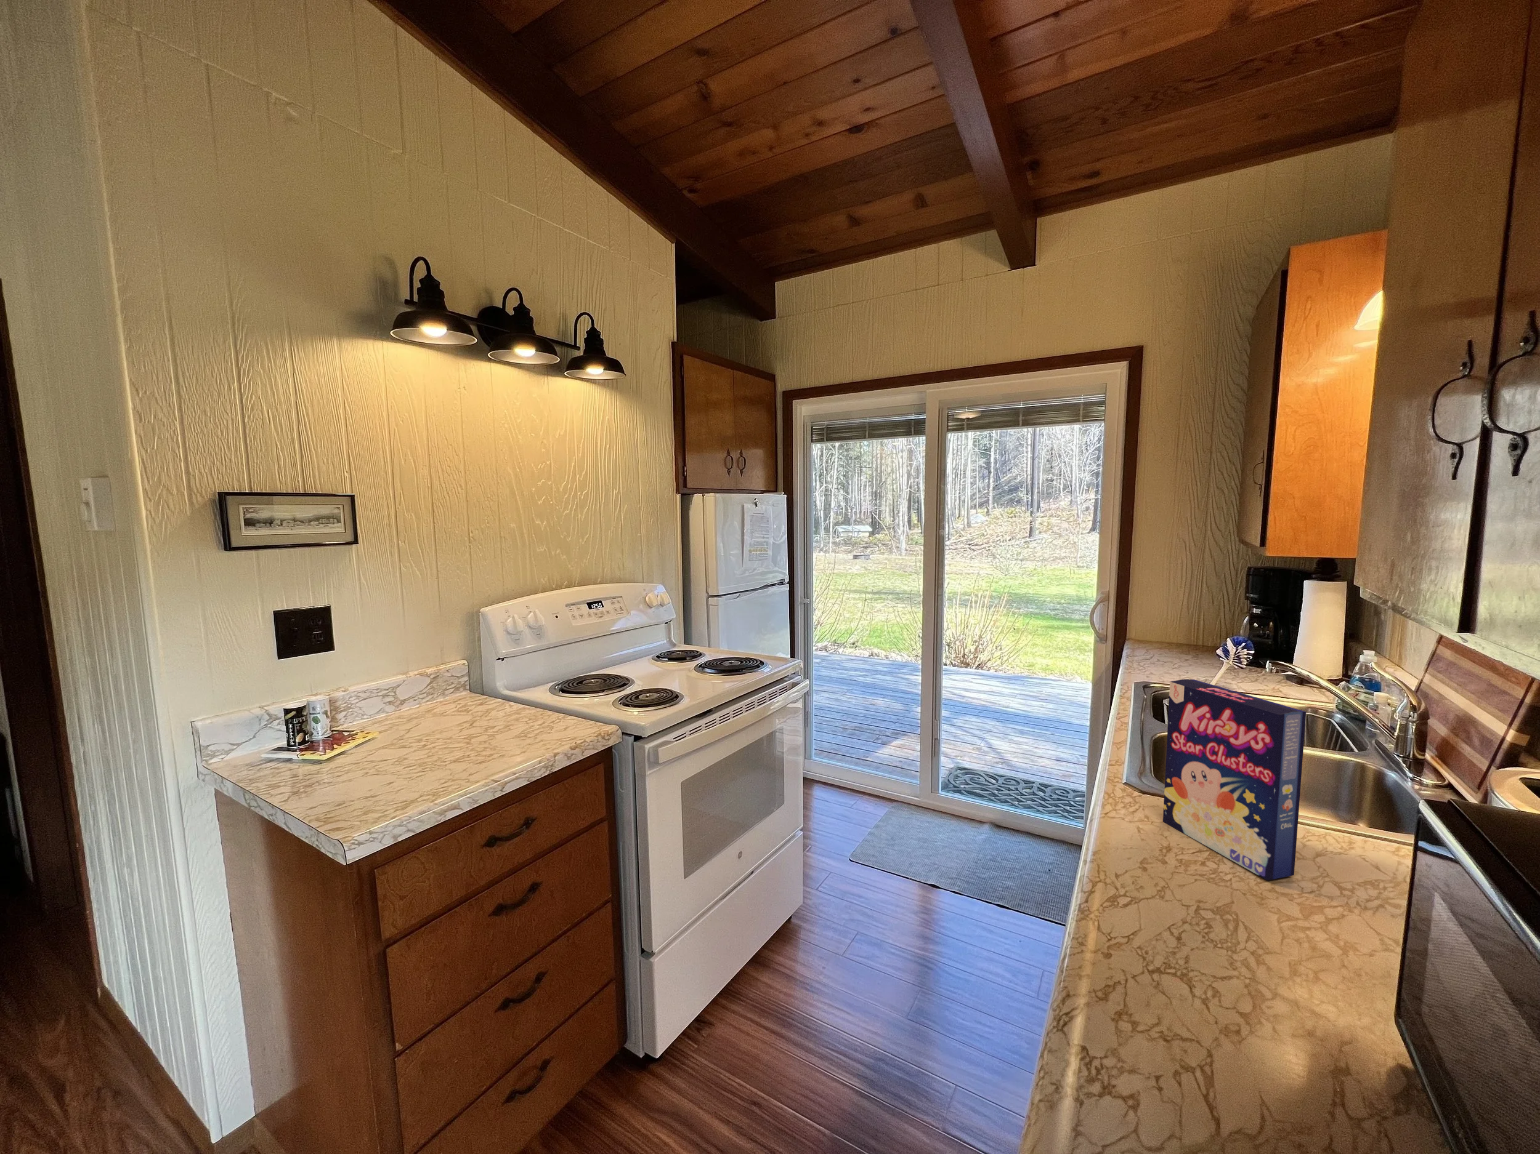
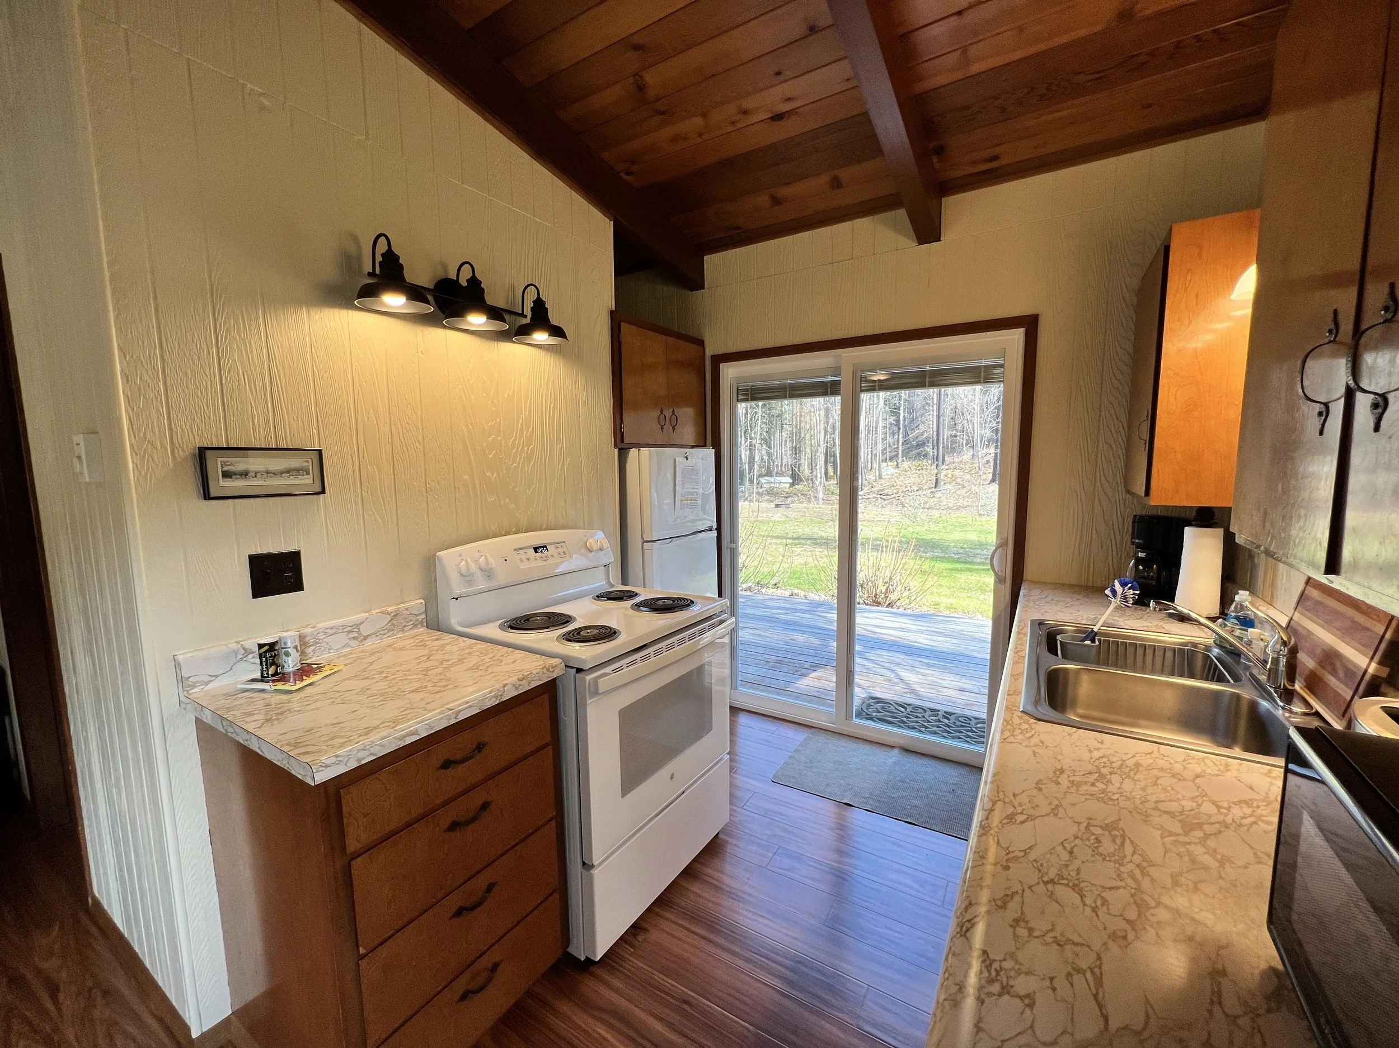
- cereal box [1163,679,1306,881]
